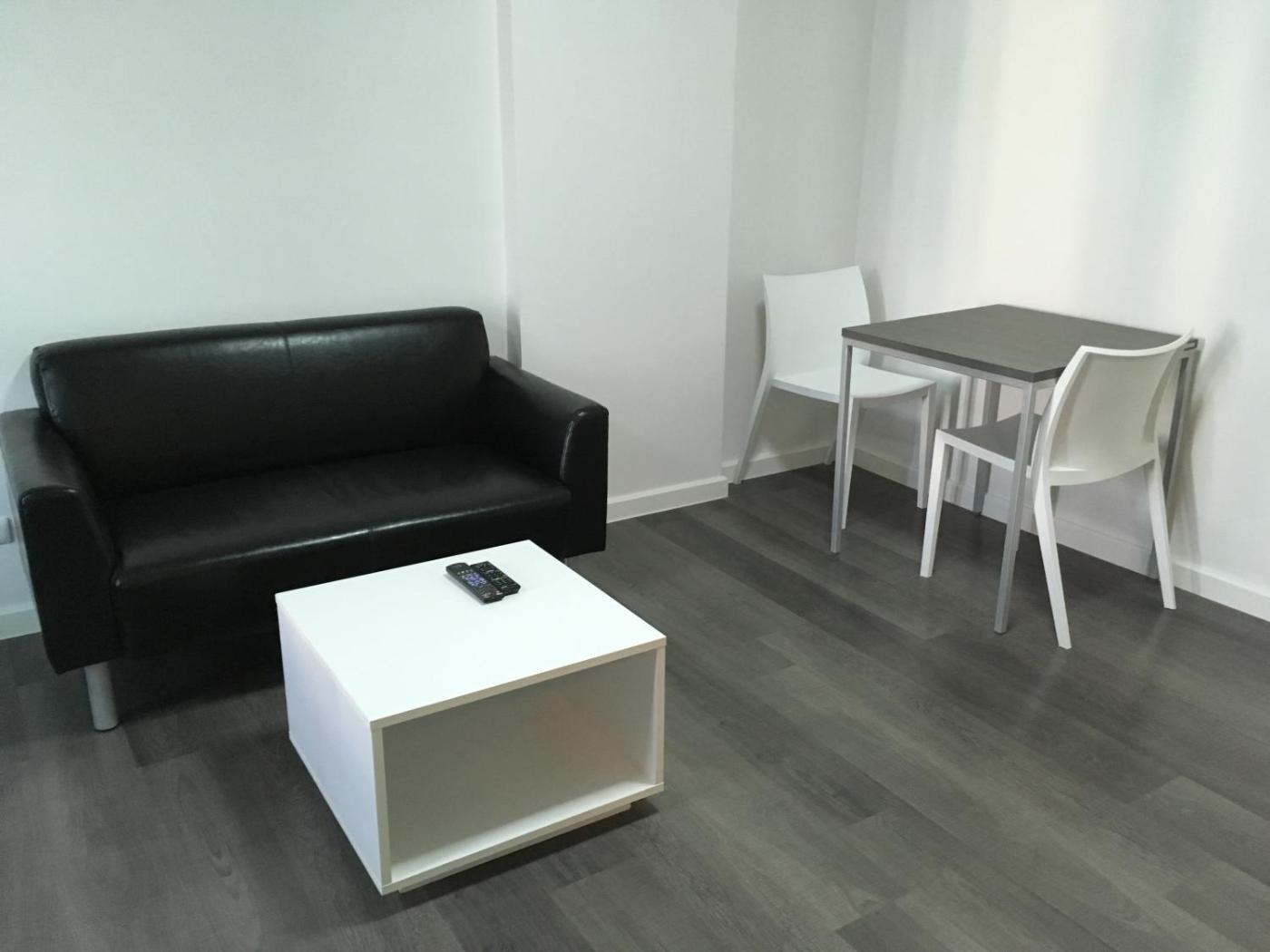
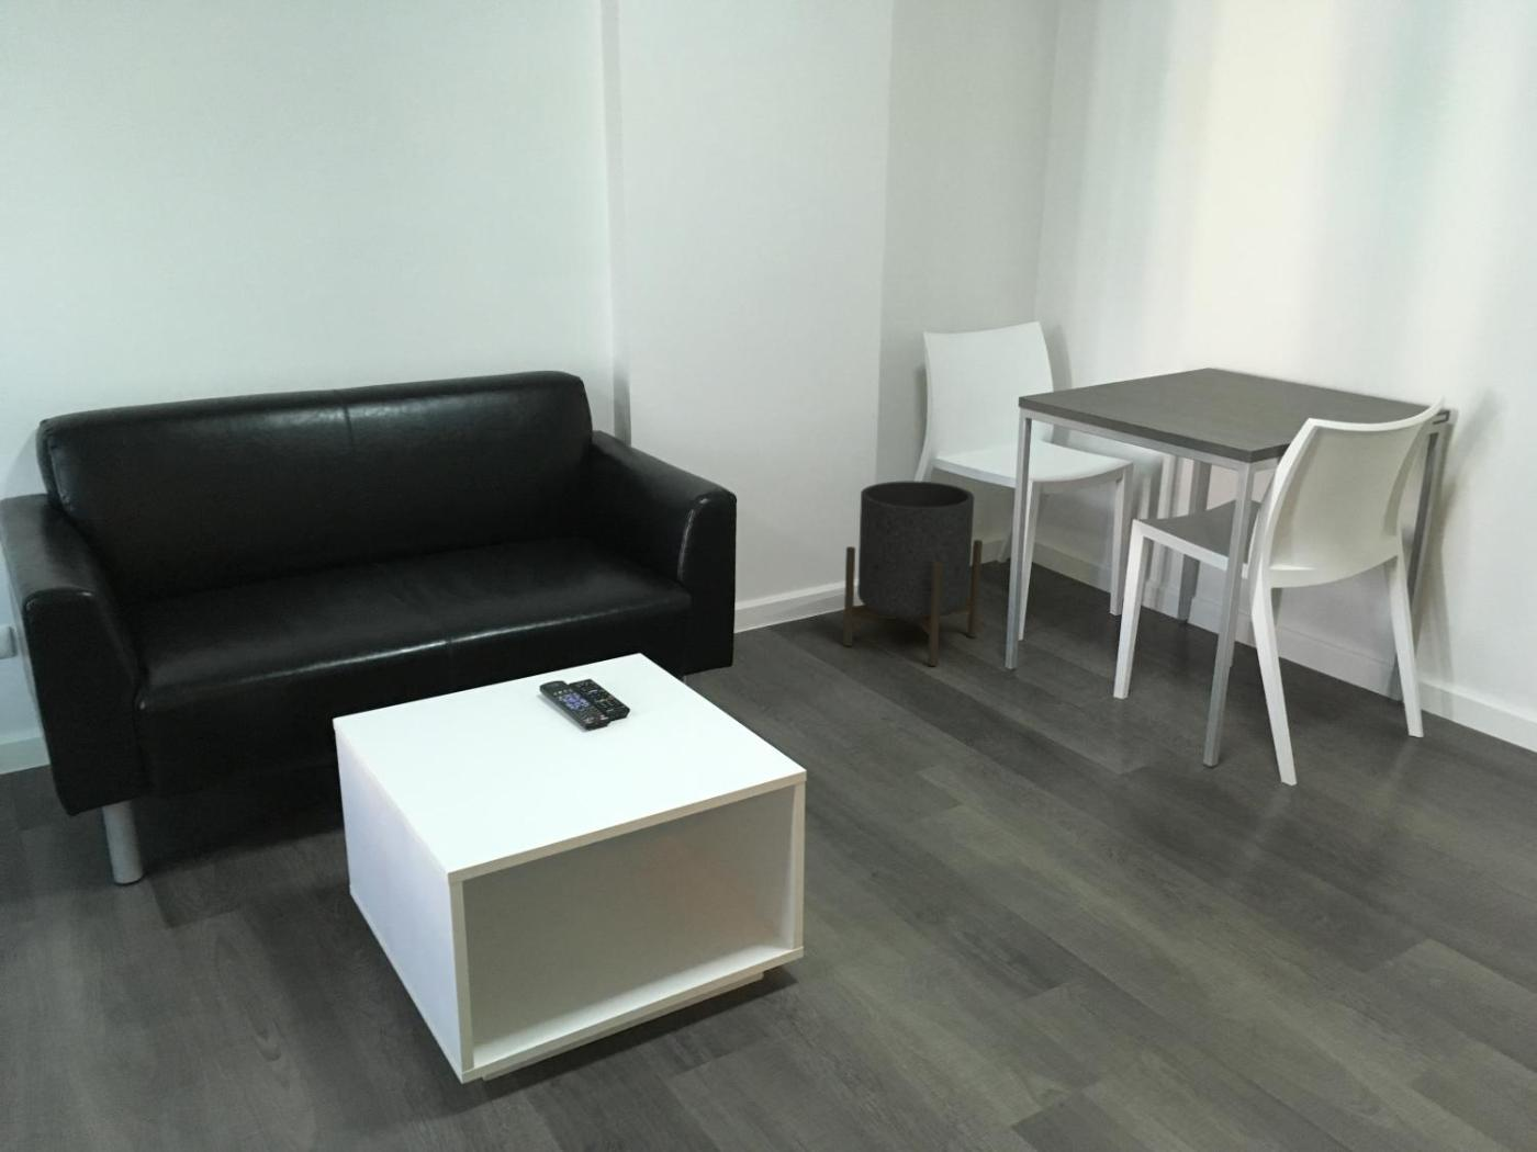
+ planter [842,480,984,667]
